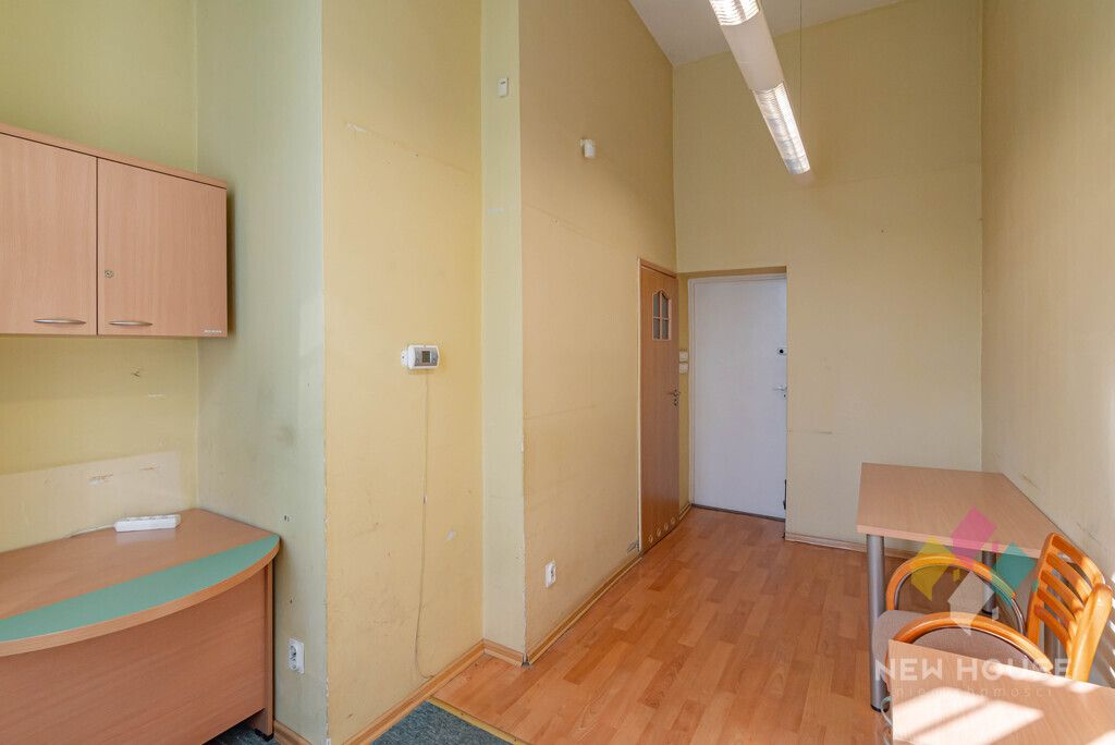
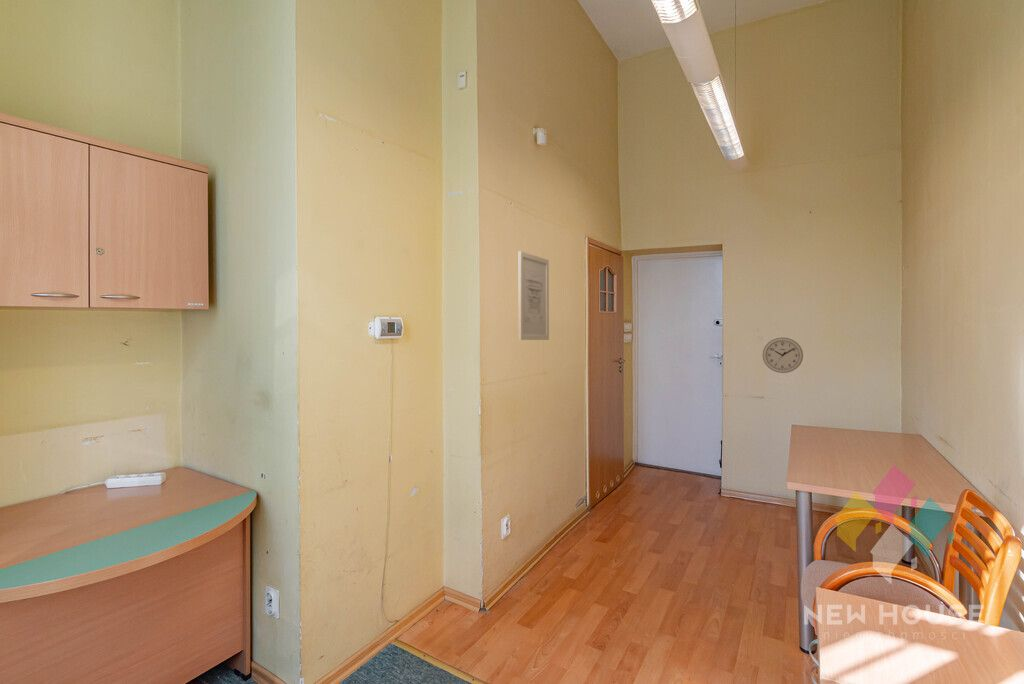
+ wall art [518,250,550,341]
+ wall clock [762,336,804,374]
